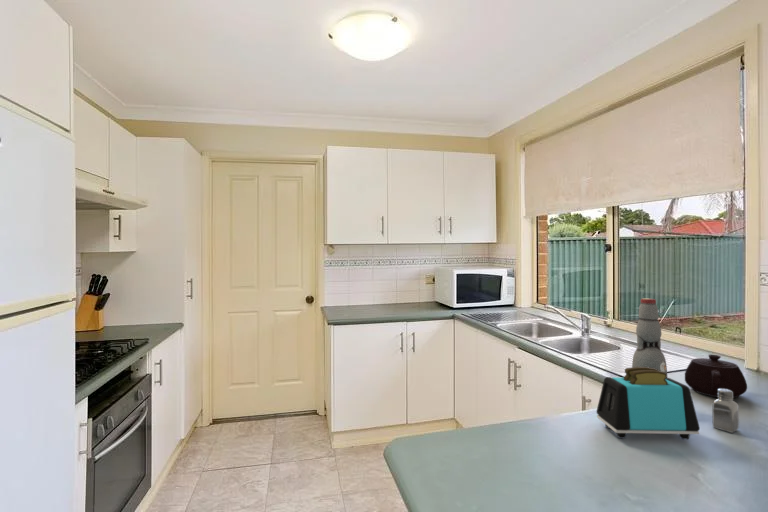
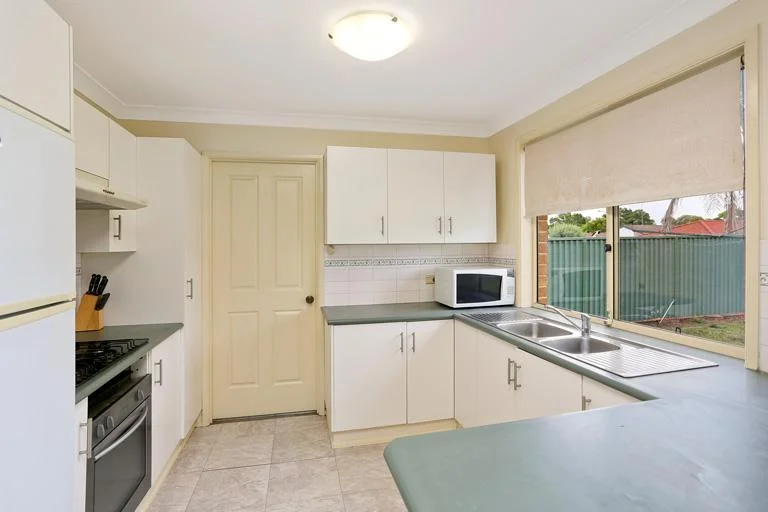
- saltshaker [711,389,740,434]
- teapot [684,353,748,399]
- toaster [595,366,701,440]
- bottle [631,297,668,378]
